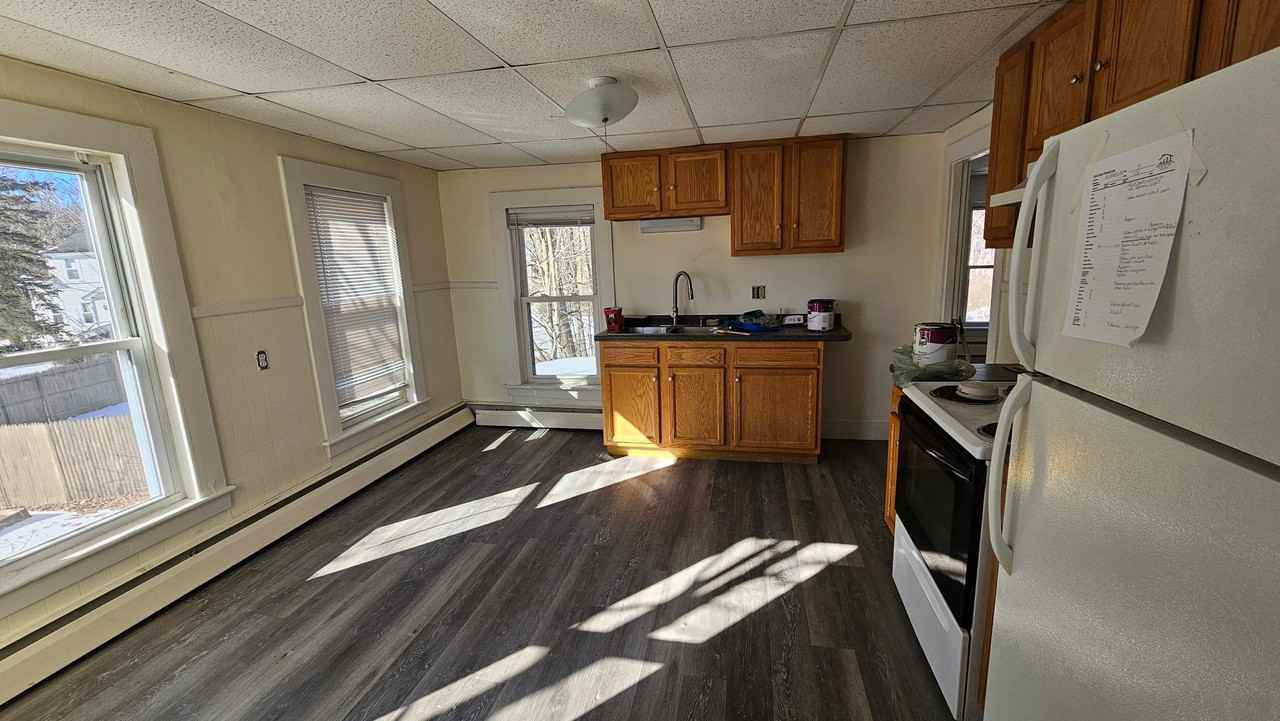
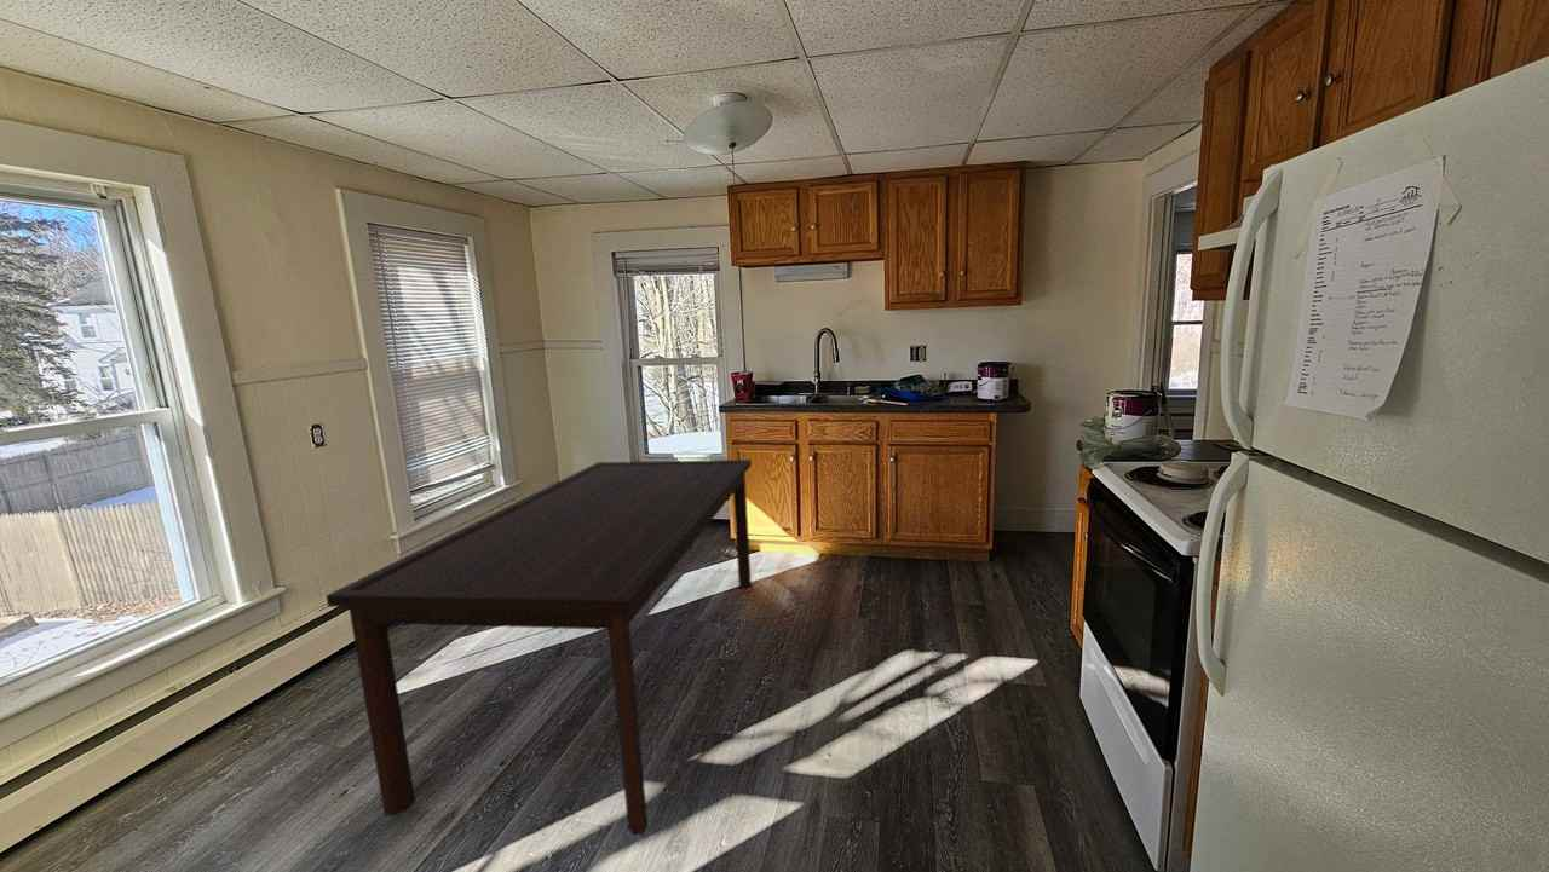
+ dining table [324,458,753,837]
